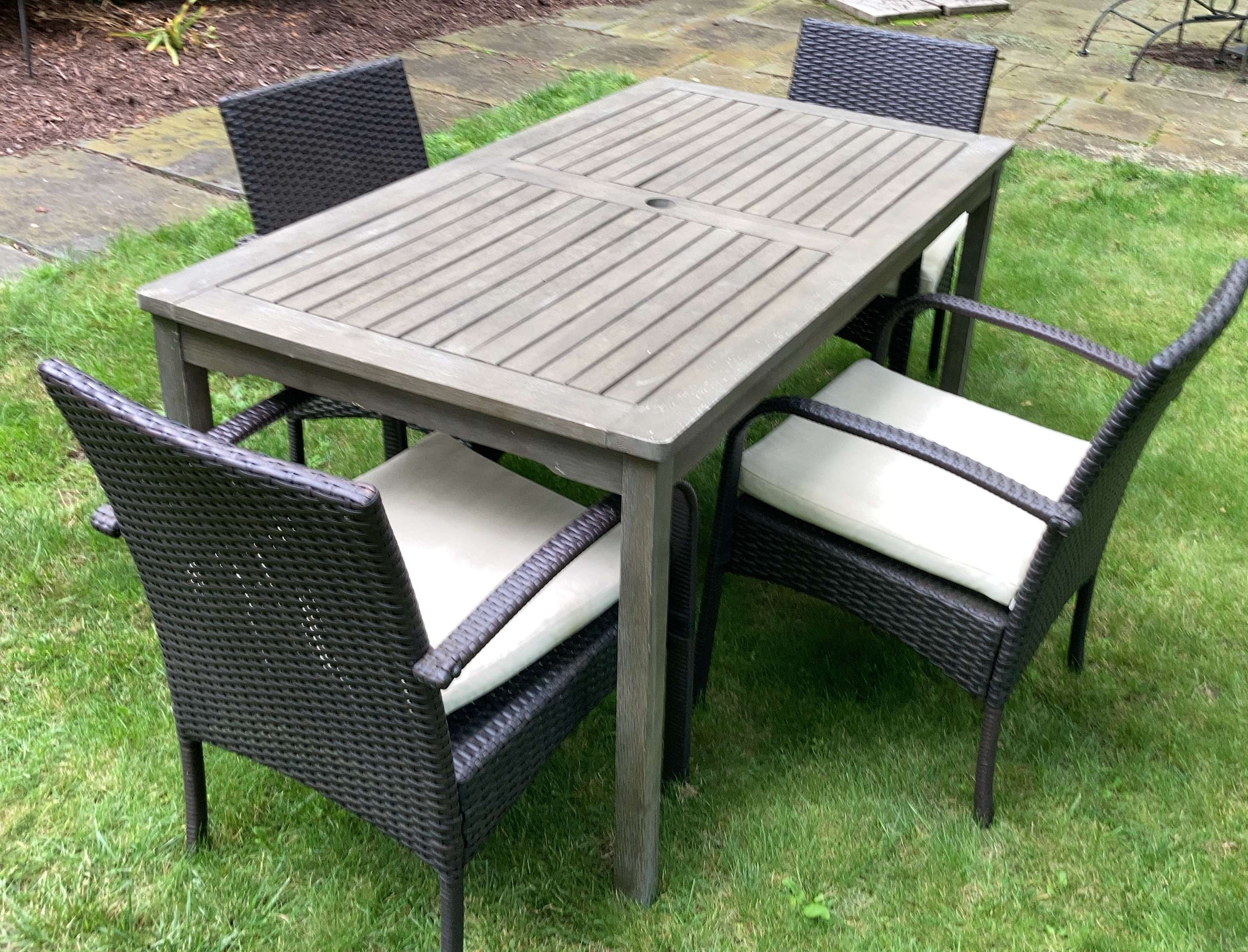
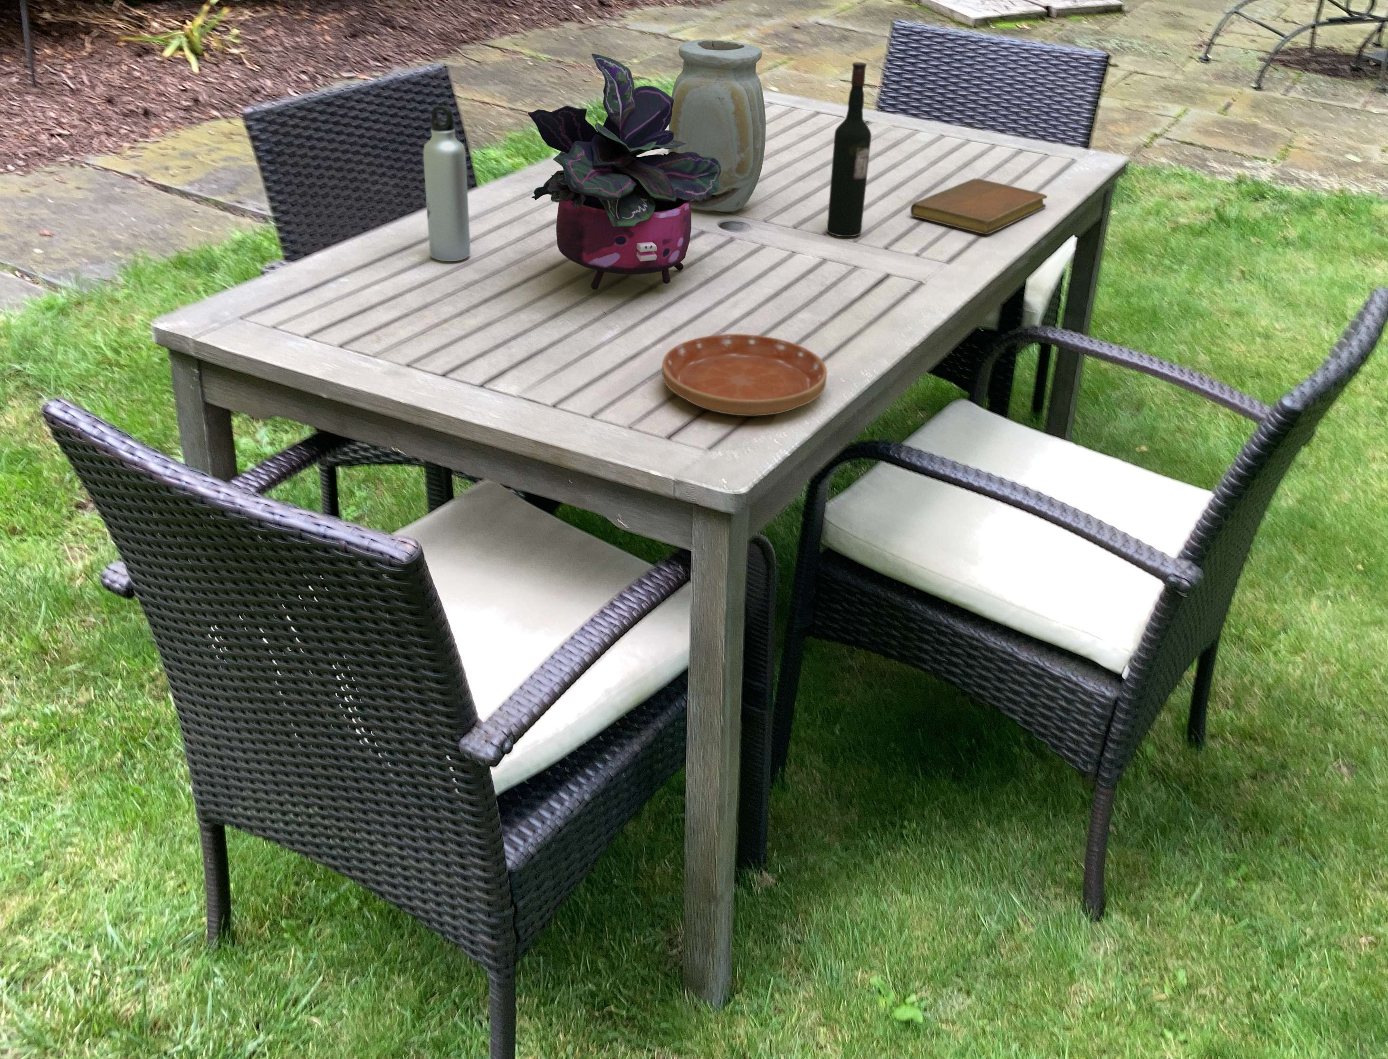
+ potted plant [527,53,722,290]
+ notebook [910,178,1048,235]
+ vase [668,39,766,212]
+ wine bottle [826,62,872,237]
+ water bottle [423,105,470,261]
+ saucer [662,334,827,416]
